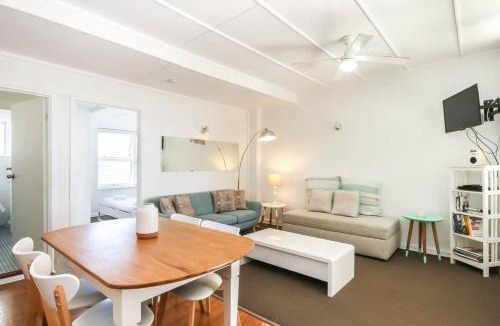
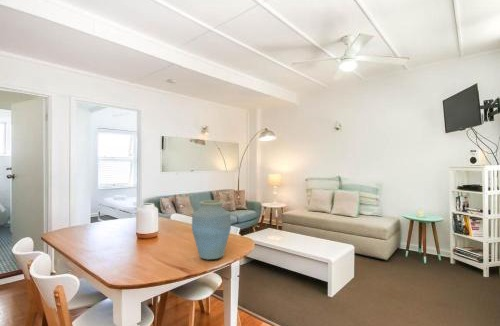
+ vase [191,199,232,261]
